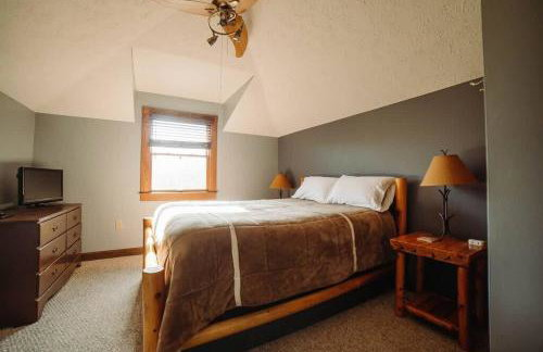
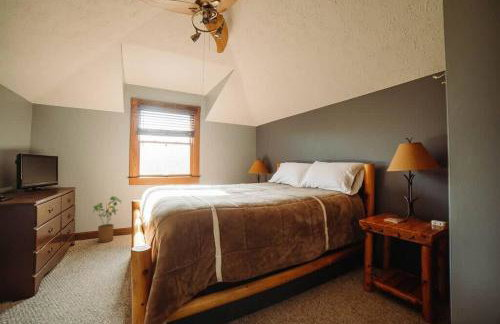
+ house plant [92,195,122,243]
